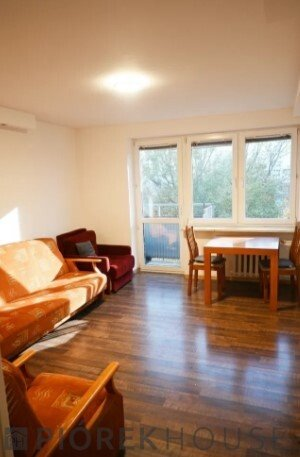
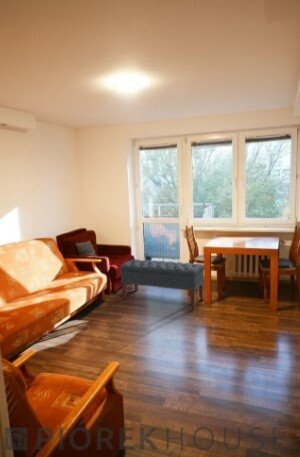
+ bench [119,258,205,310]
